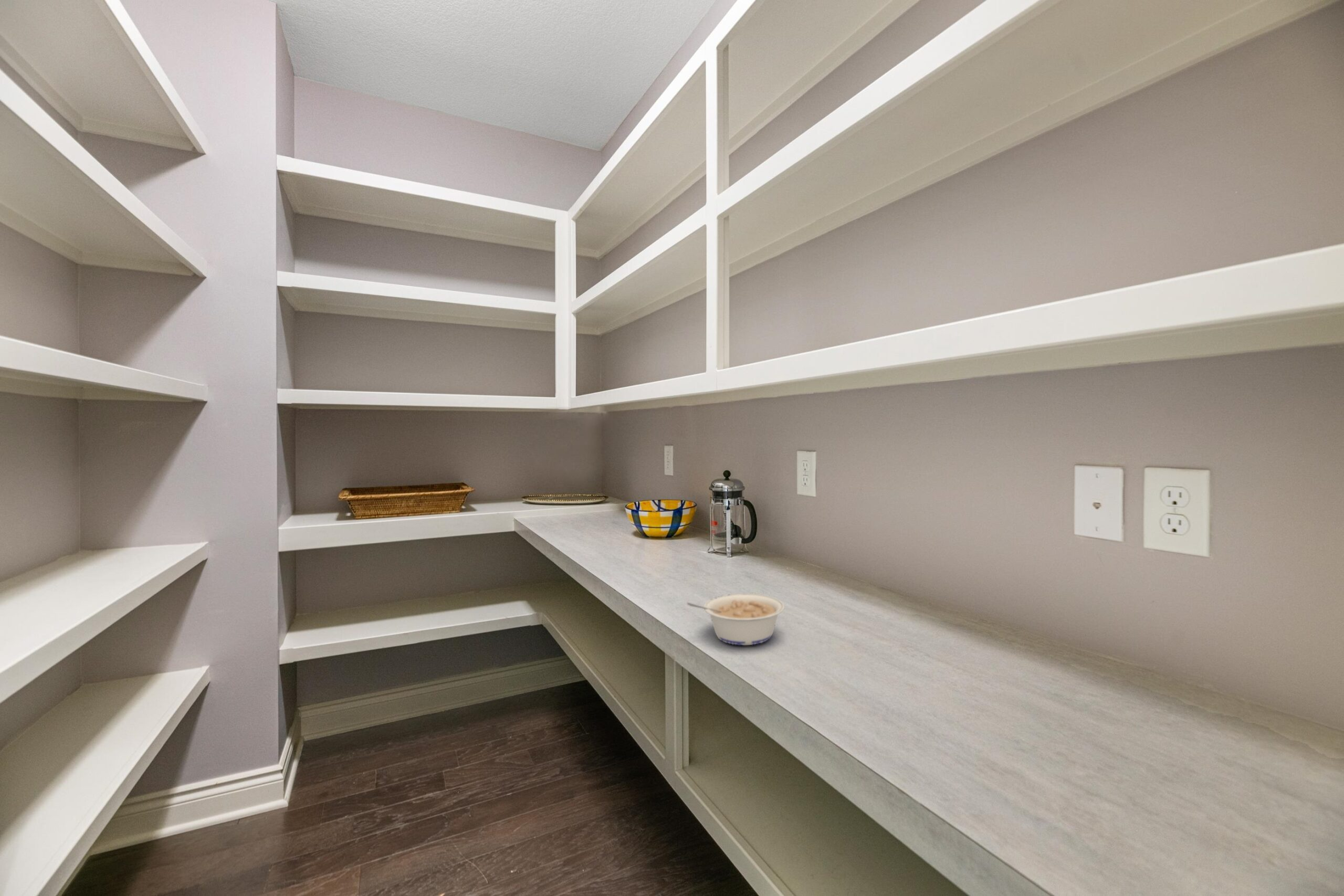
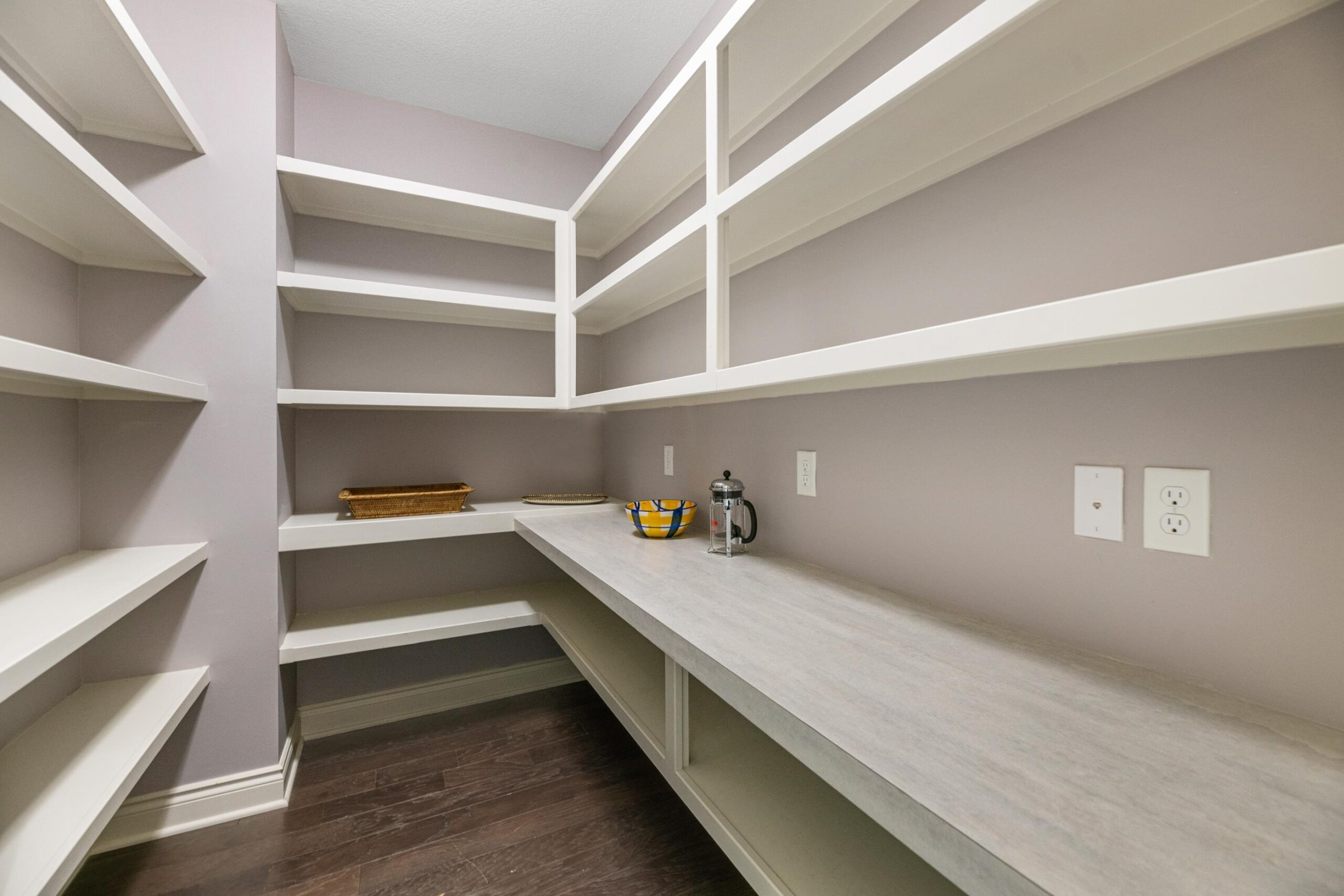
- legume [686,593,785,646]
